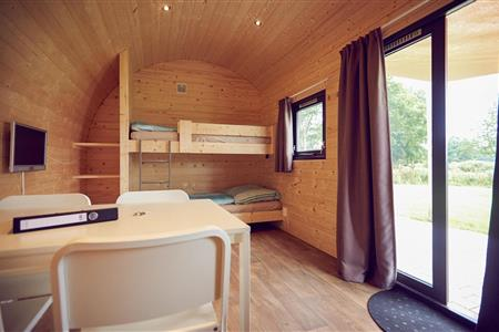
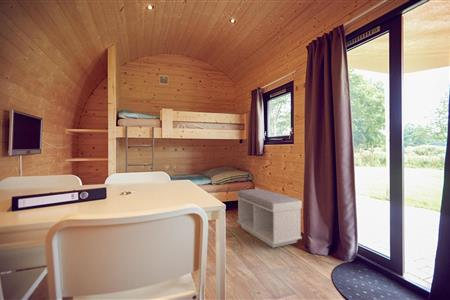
+ bench [236,188,303,249]
